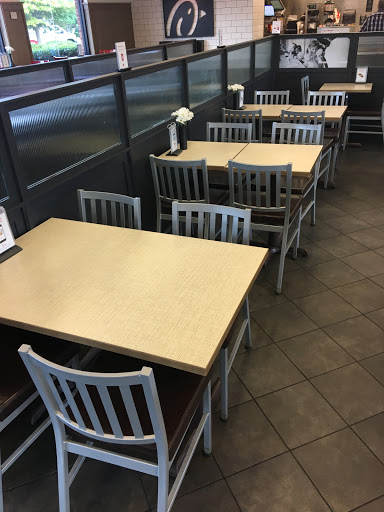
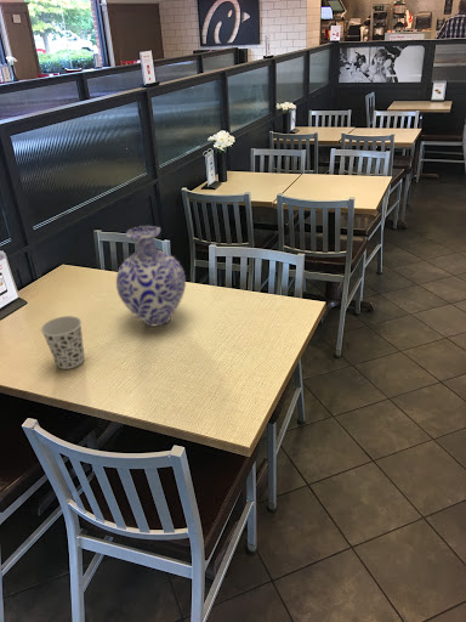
+ vase [115,225,187,327]
+ cup [40,315,85,371]
